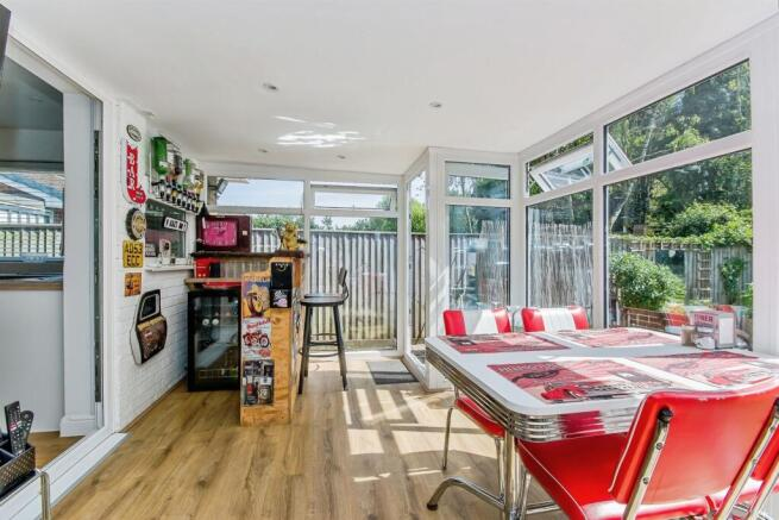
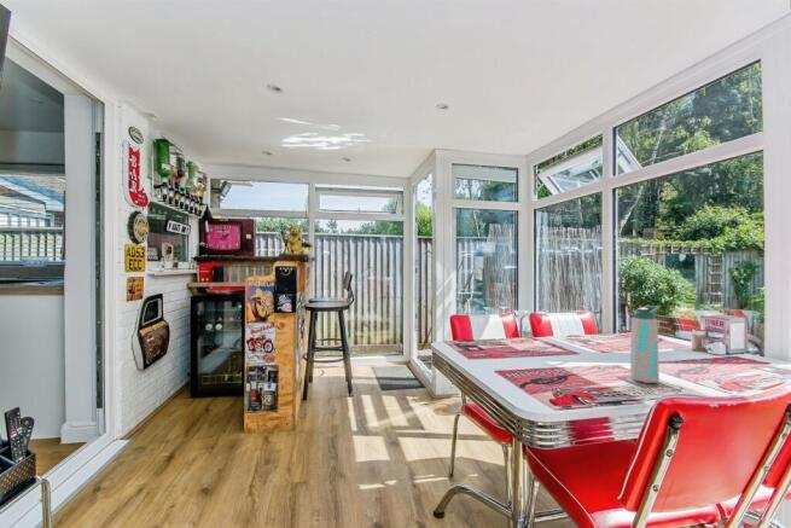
+ water bottle [629,304,661,384]
